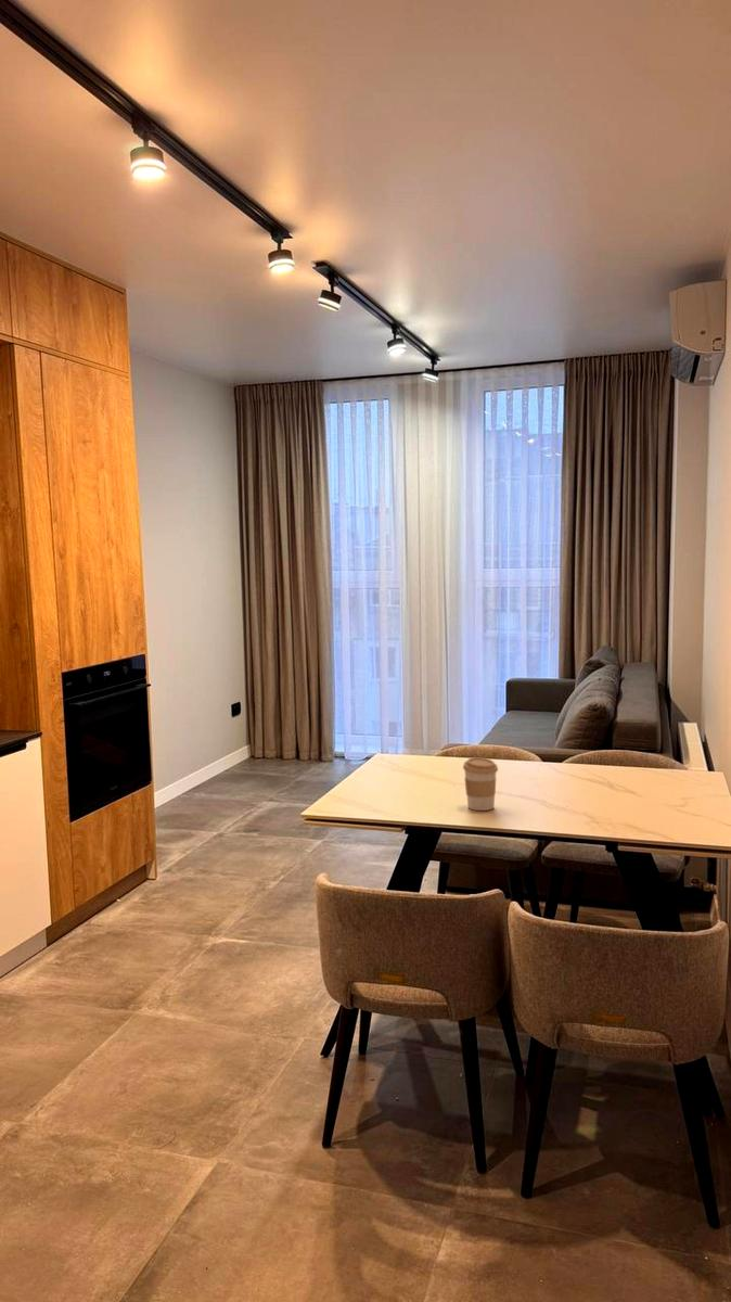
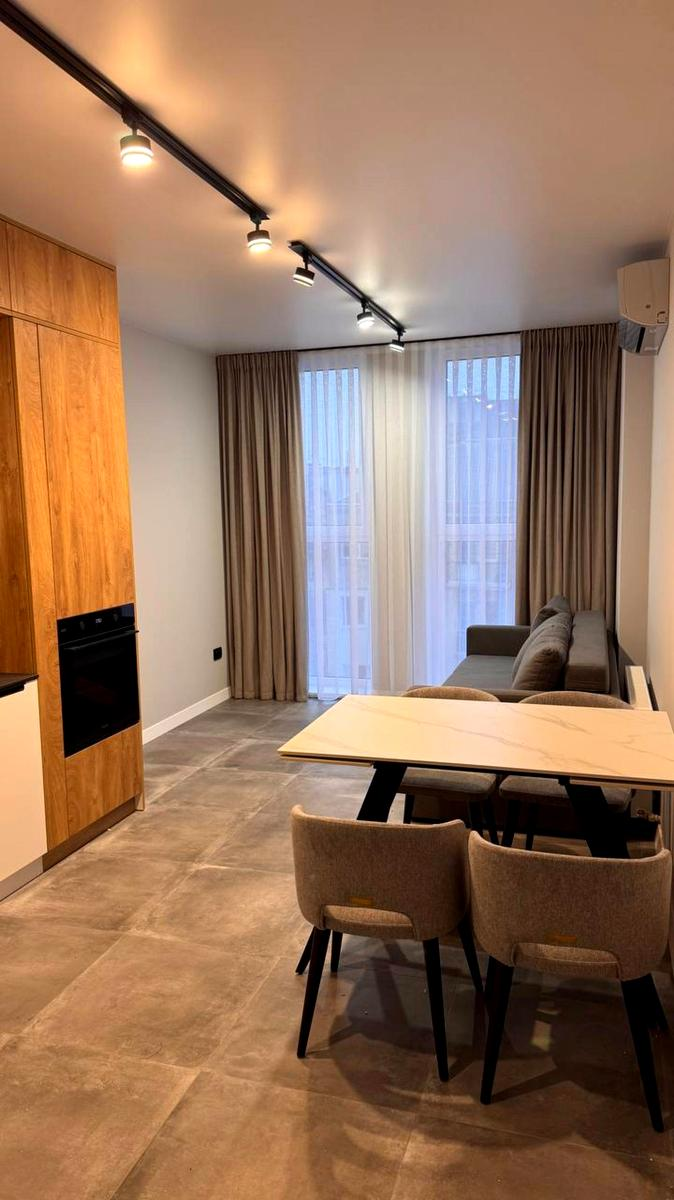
- coffee cup [462,756,499,812]
